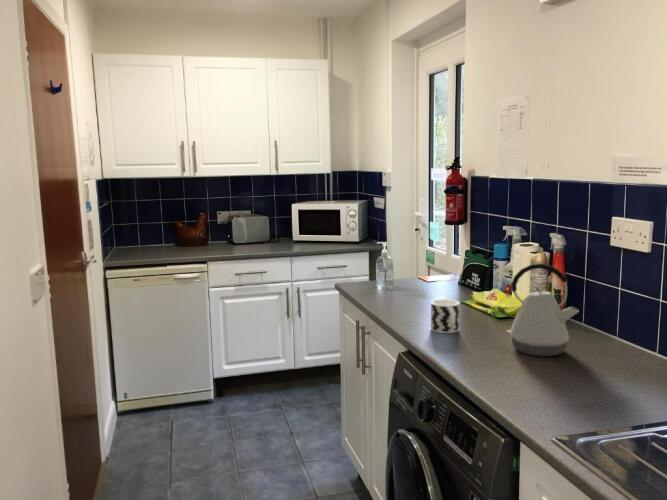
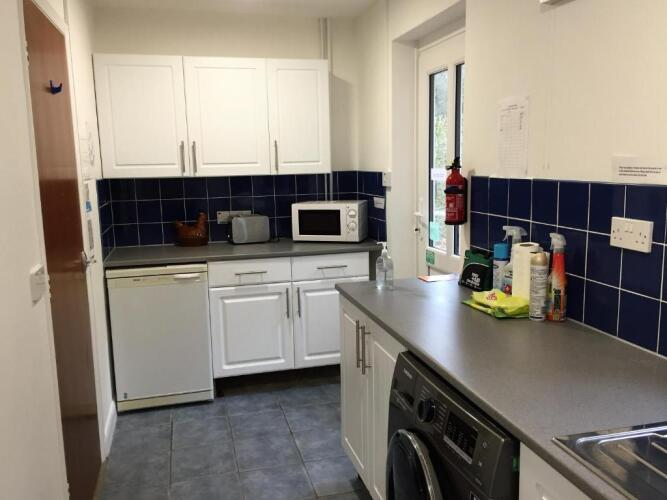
- kettle [505,263,580,357]
- cup [430,298,460,334]
